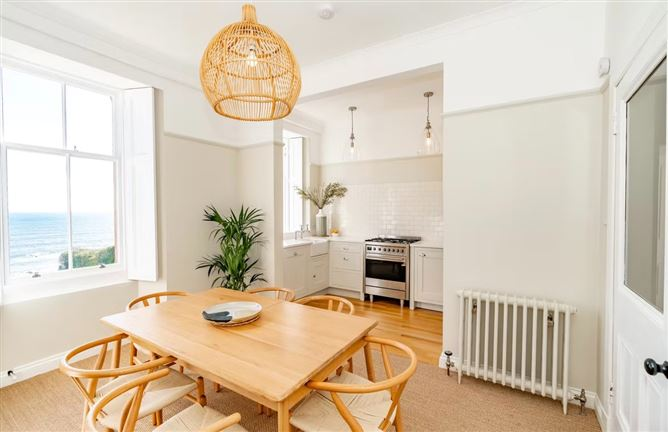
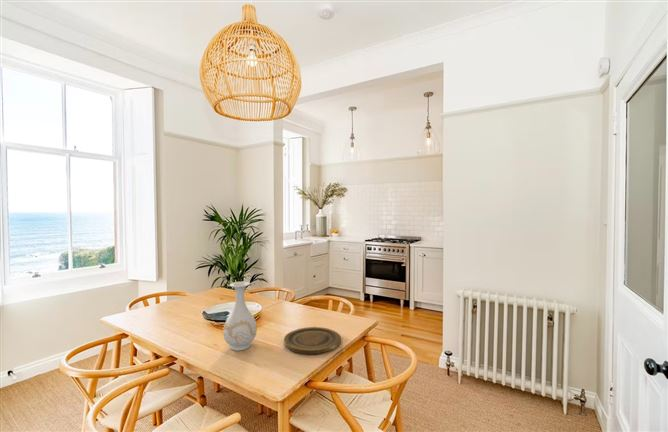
+ plate [283,326,342,355]
+ vase [222,281,258,352]
